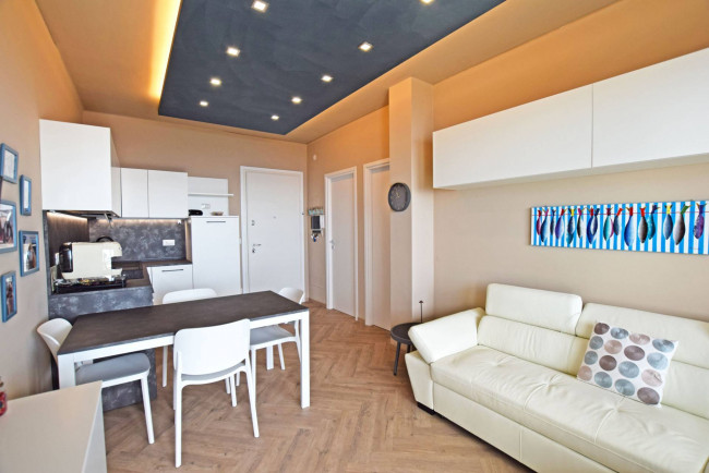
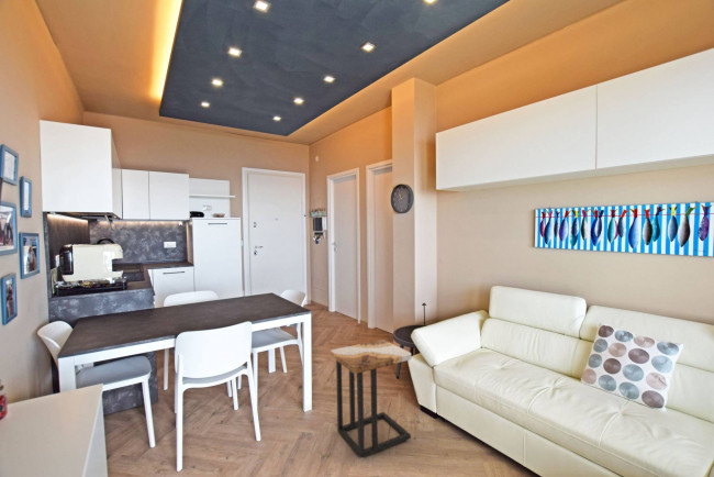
+ side table [330,339,412,459]
